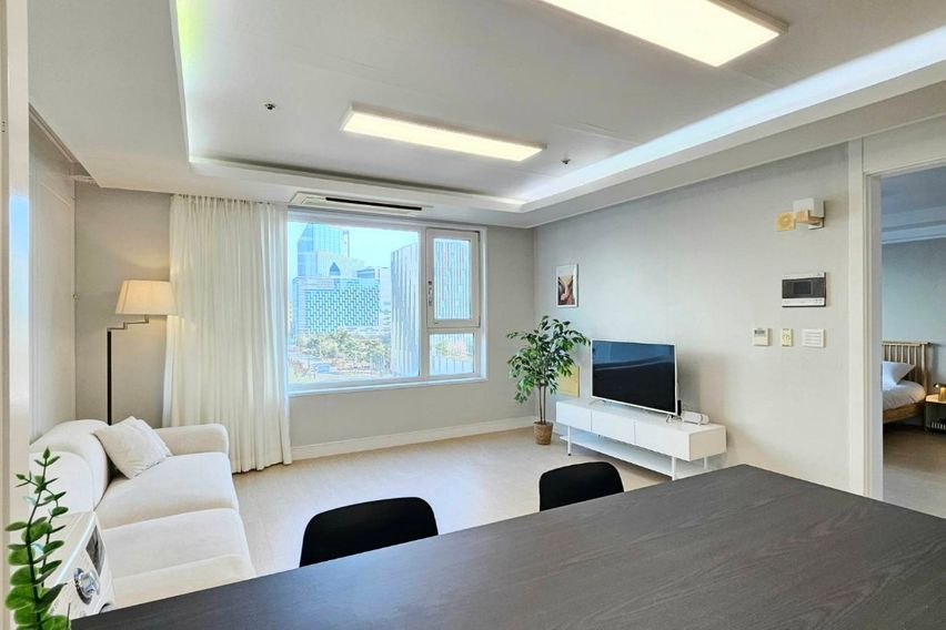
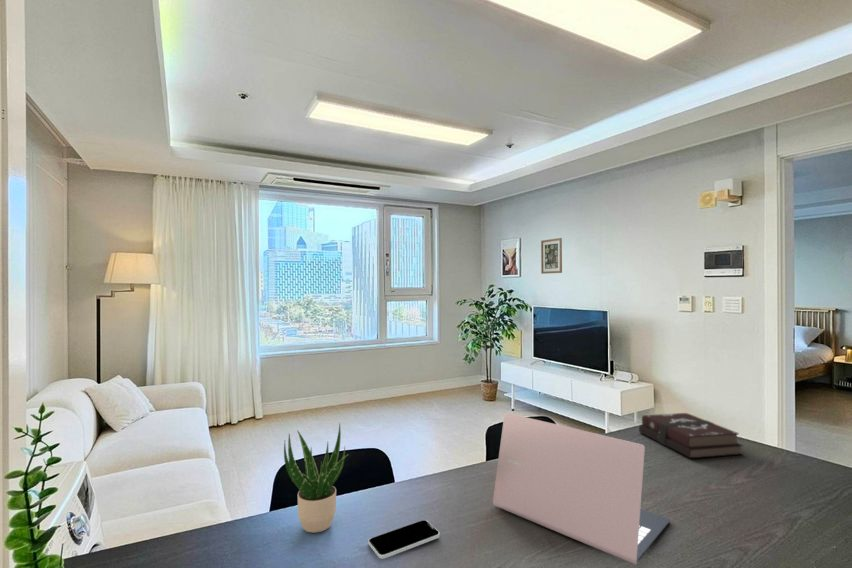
+ smartphone [368,519,441,560]
+ wall art [540,237,563,275]
+ laptop [492,412,671,566]
+ potted plant [283,422,350,534]
+ hardback book [638,412,744,459]
